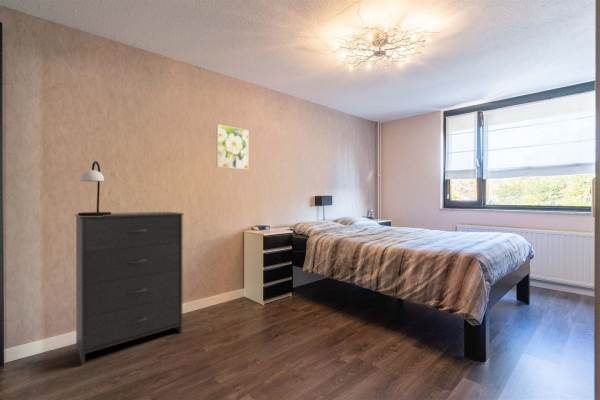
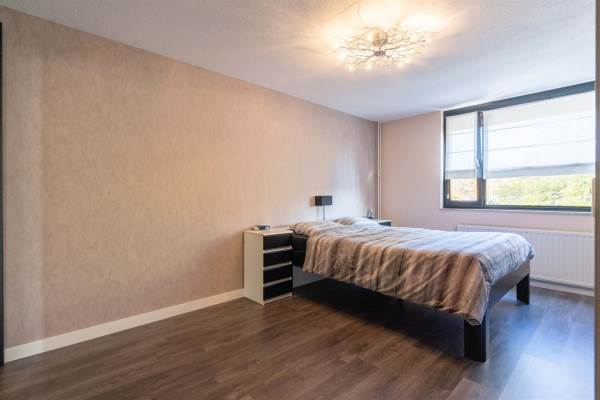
- table lamp [77,160,112,216]
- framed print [216,124,249,170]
- dresser [74,211,184,365]
